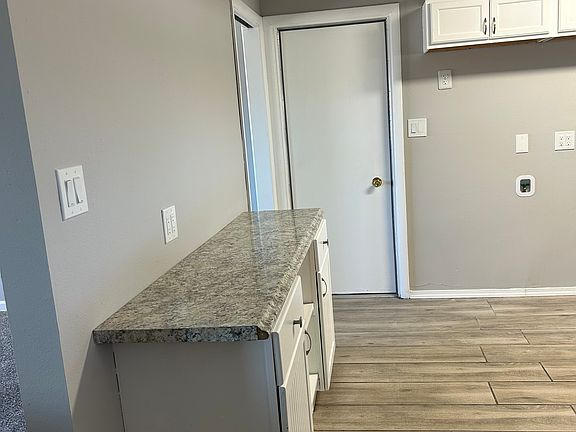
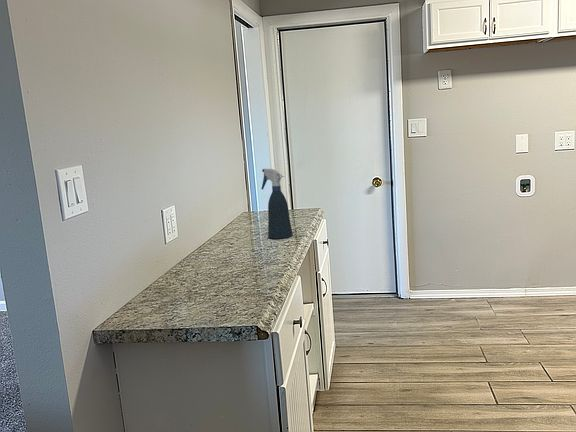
+ spray bottle [261,168,294,240]
